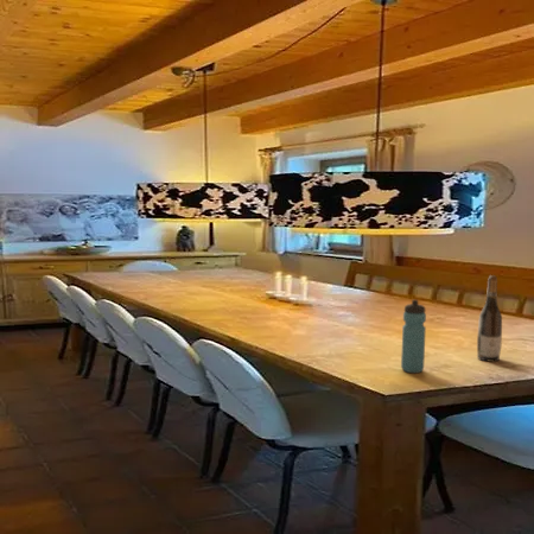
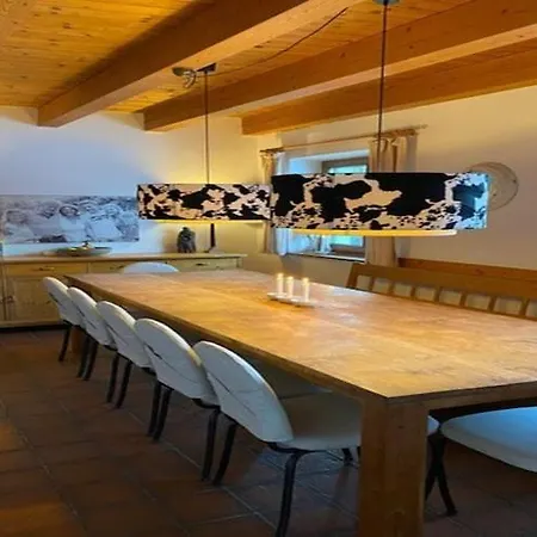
- water bottle [400,299,427,374]
- wine bottle [476,274,503,363]
